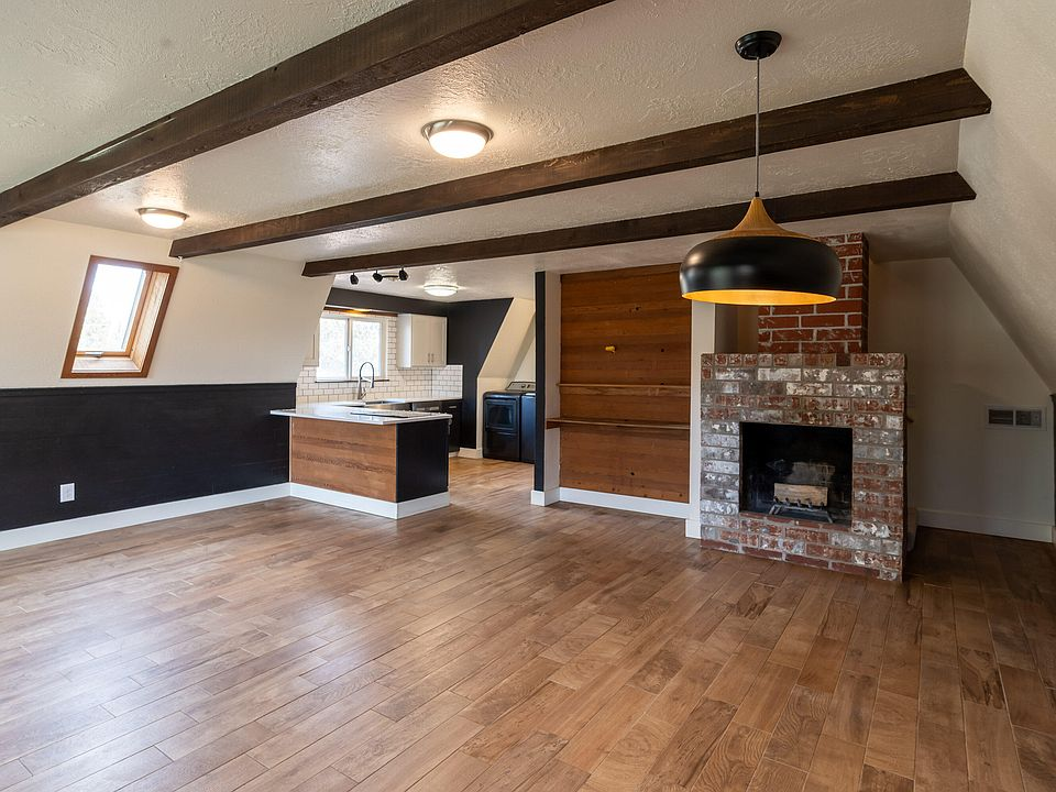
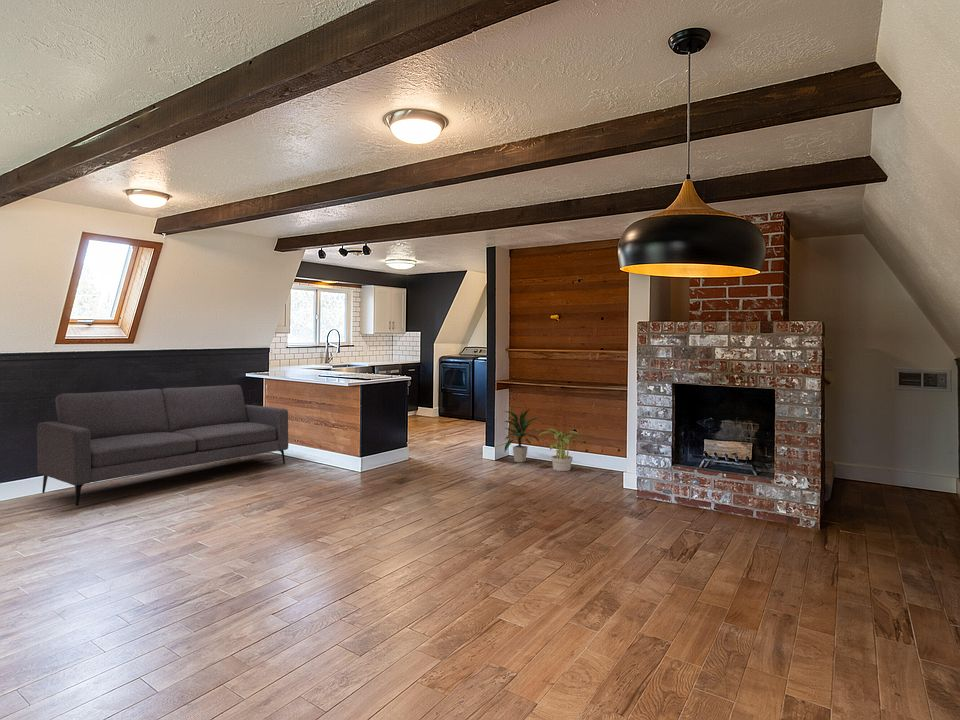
+ sofa [36,384,289,507]
+ indoor plant [502,406,541,463]
+ potted plant [538,428,587,472]
